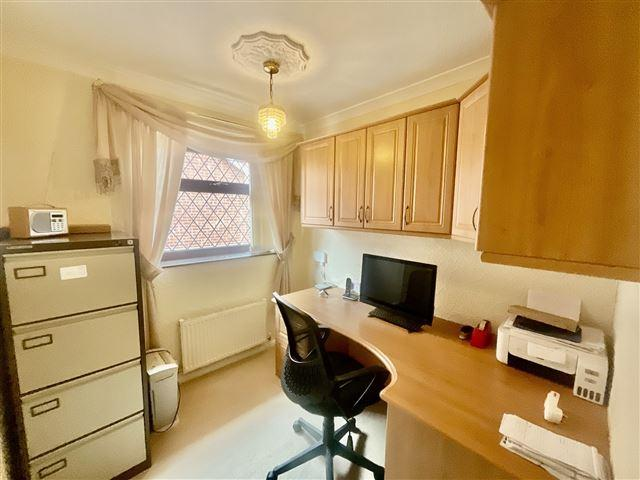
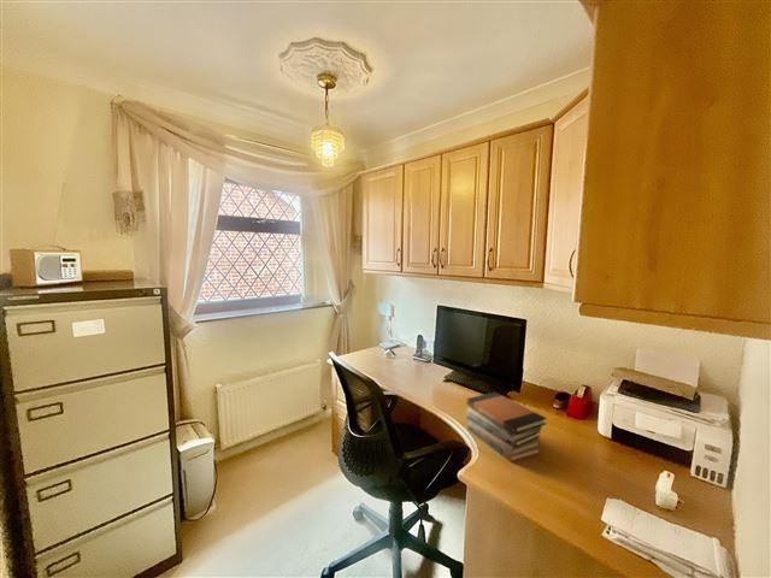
+ book stack [465,391,548,464]
